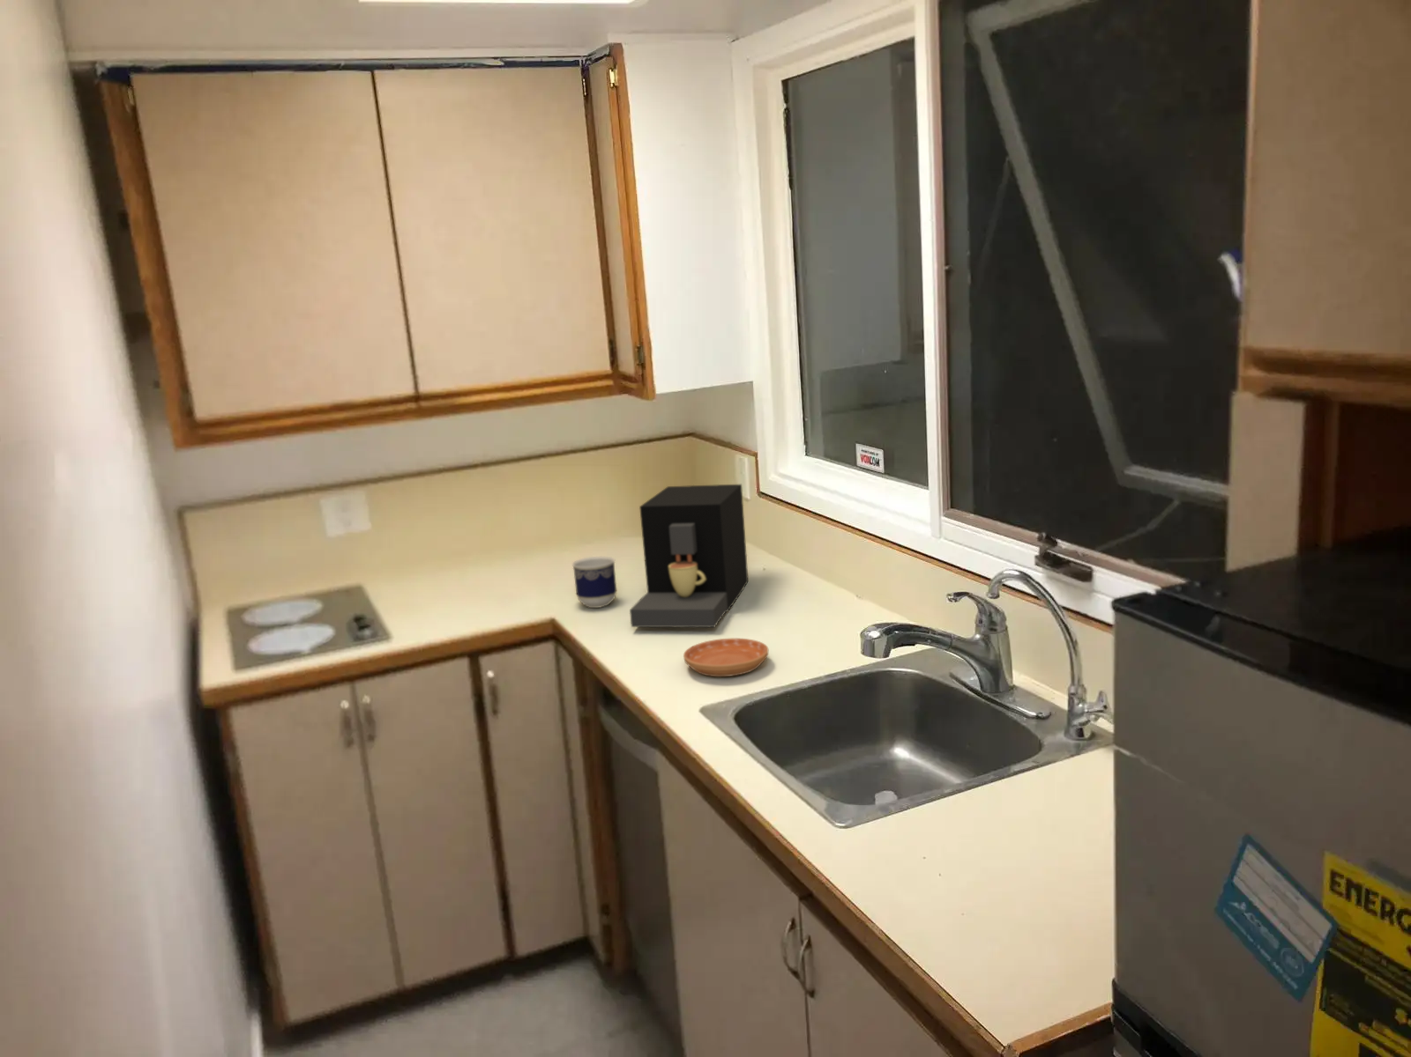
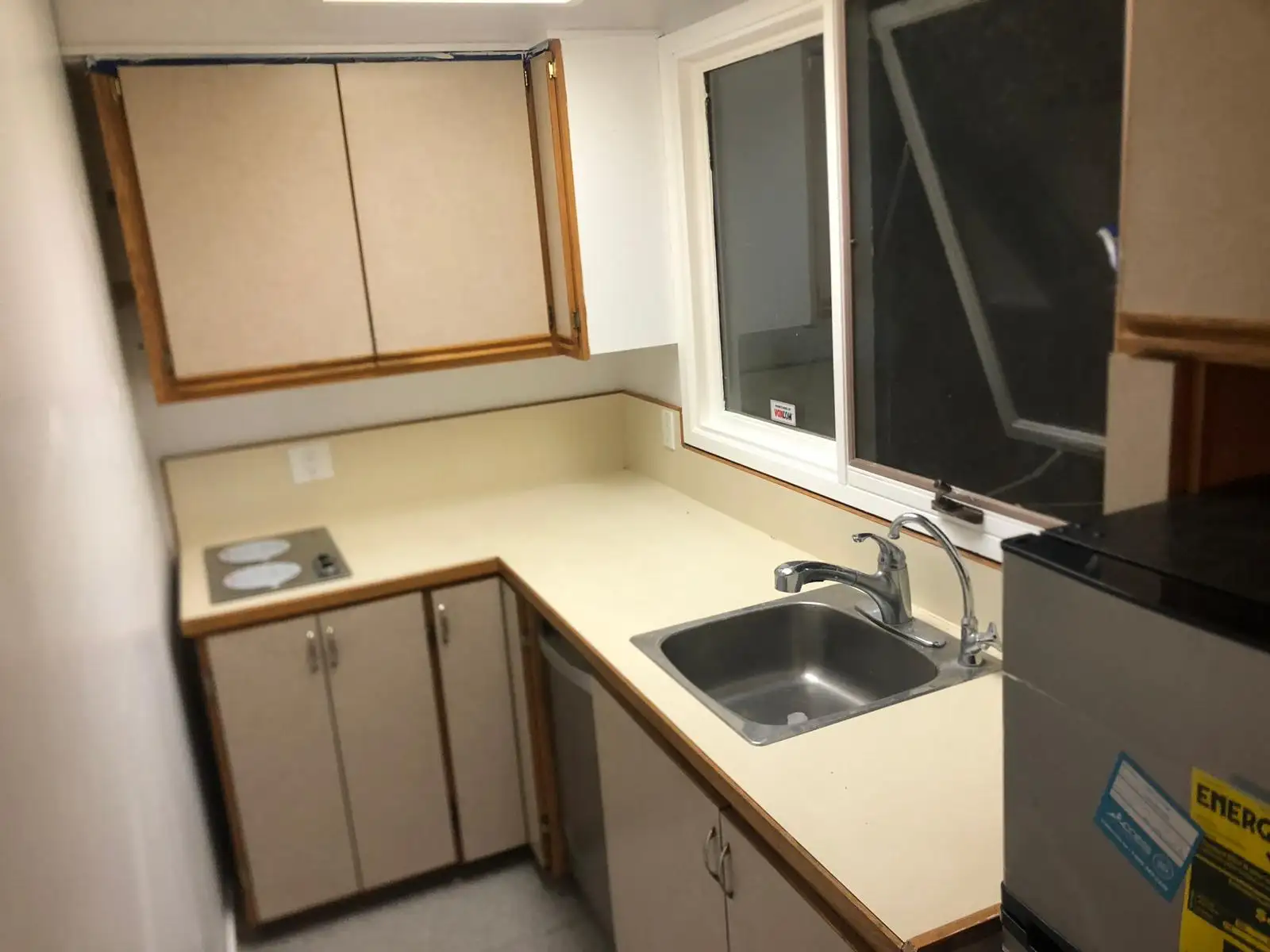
- saucer [682,637,769,677]
- coffee maker [629,484,750,628]
- cup [571,556,618,608]
